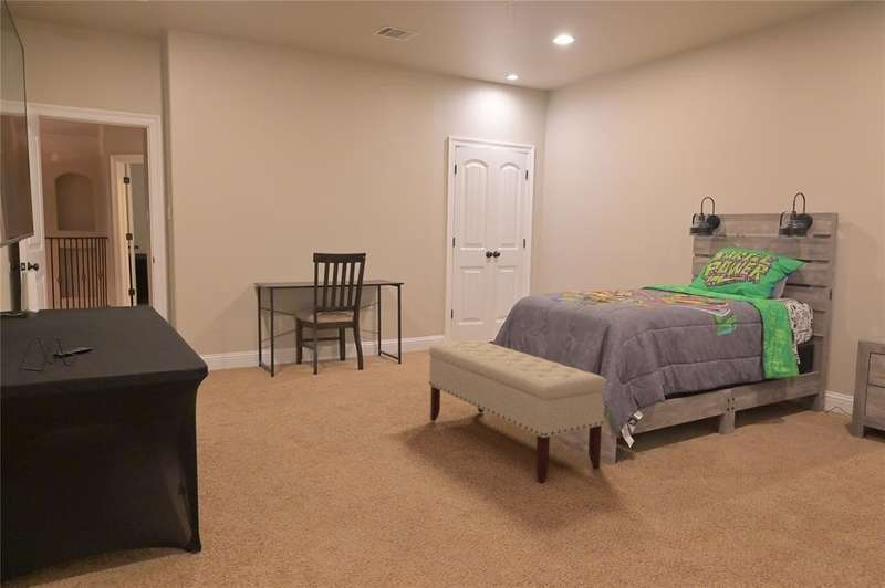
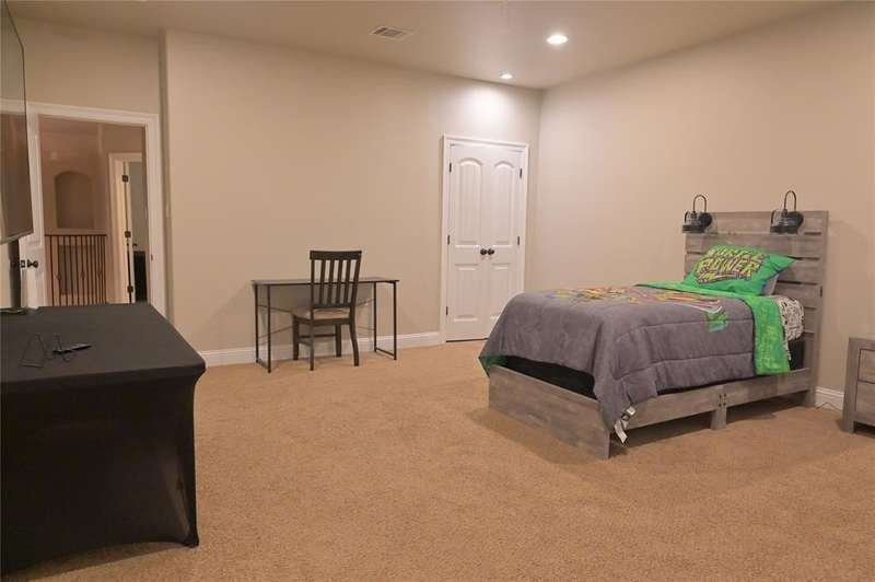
- bench [428,339,607,484]
